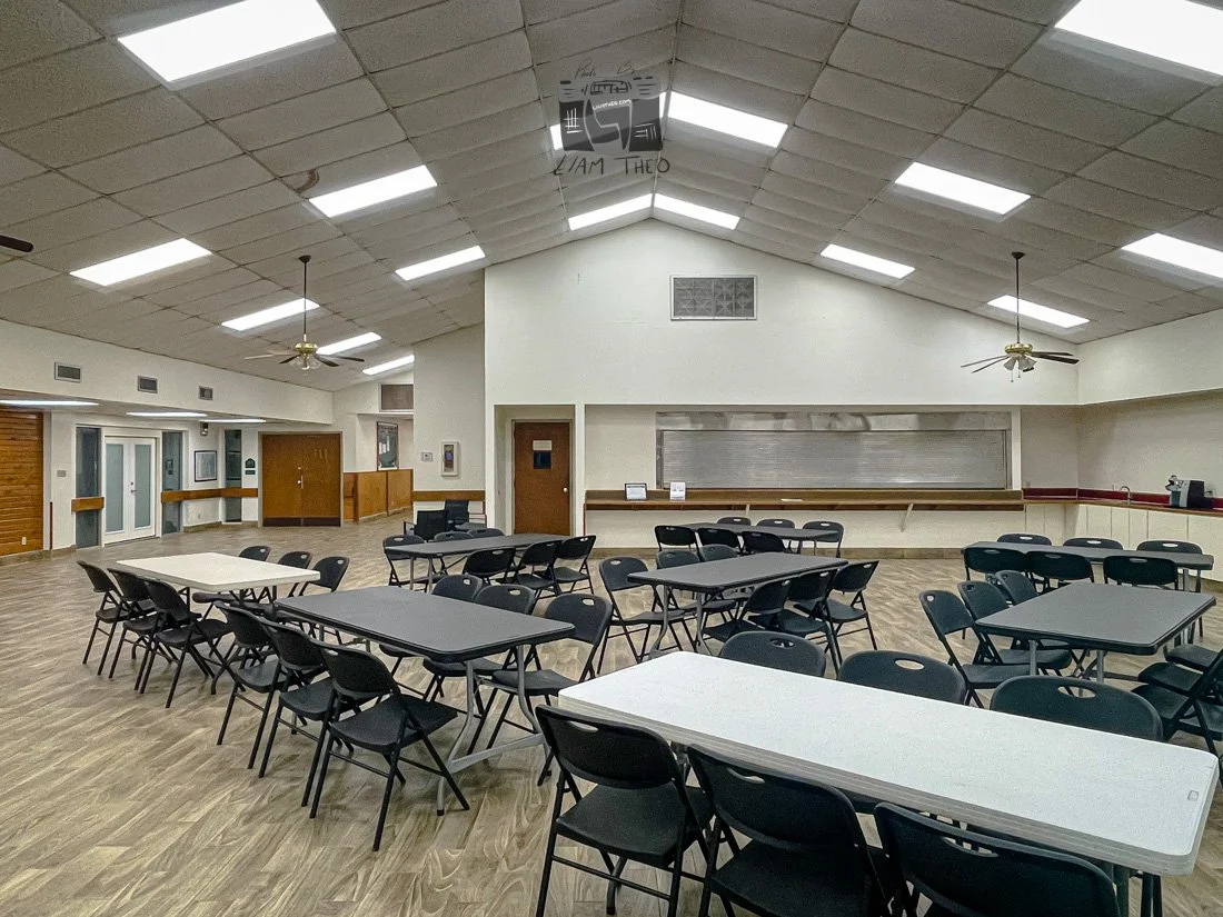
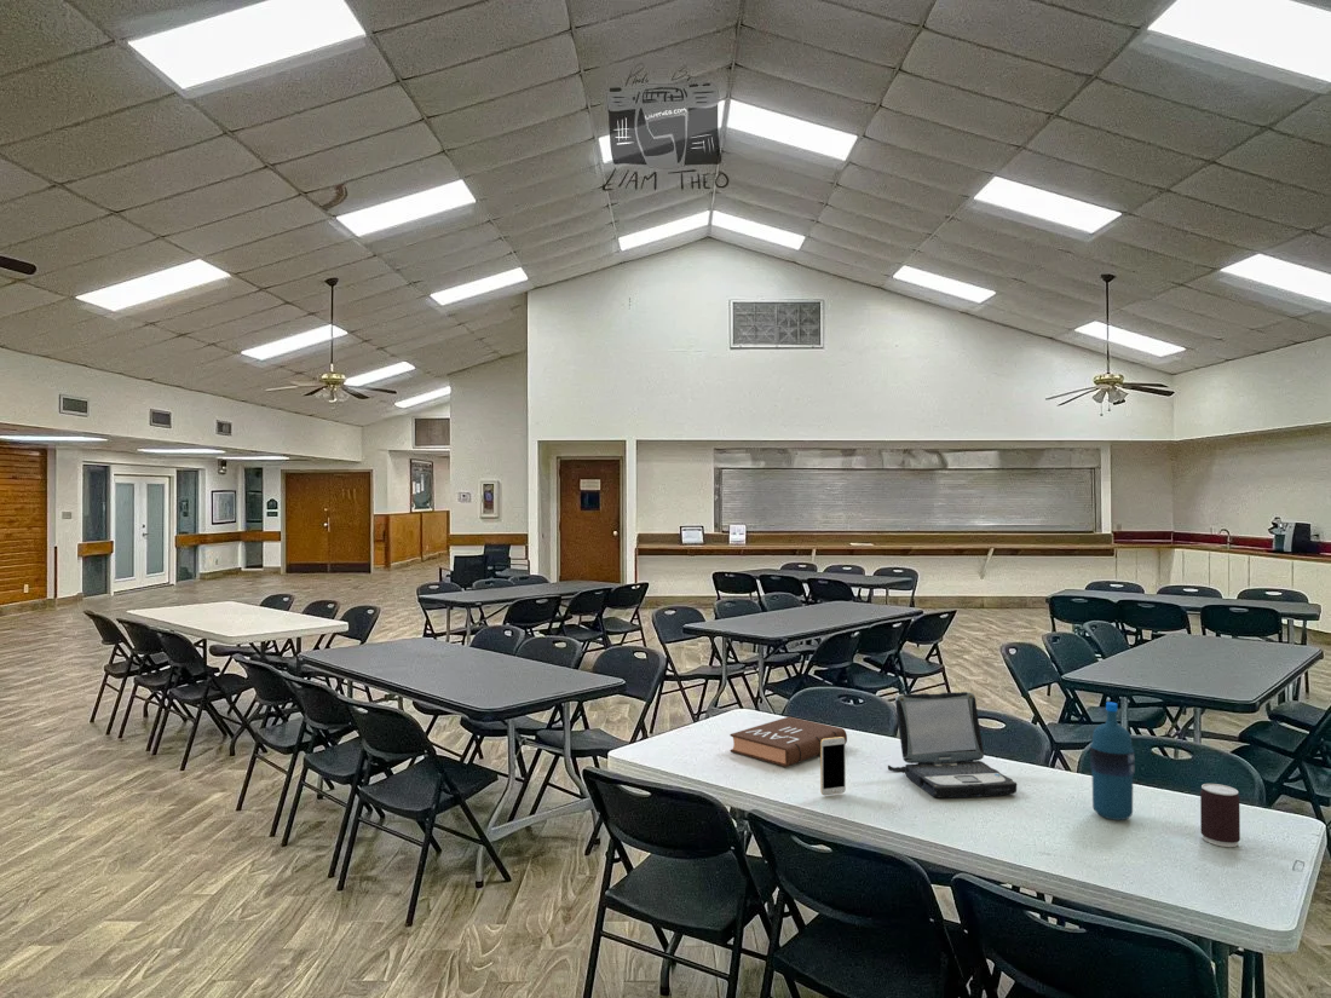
+ laptop [887,691,1018,798]
+ water bottle [1089,702,1135,821]
+ beverage can [1199,783,1241,848]
+ smartphone [819,737,847,797]
+ book [728,715,848,768]
